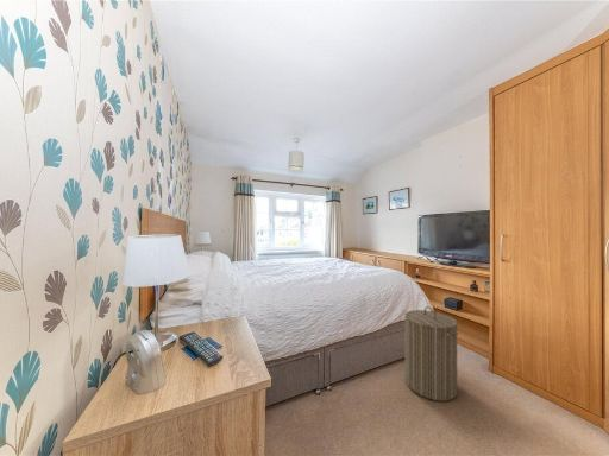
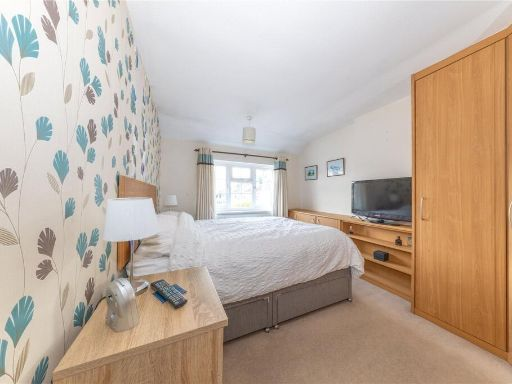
- laundry hamper [403,305,459,403]
